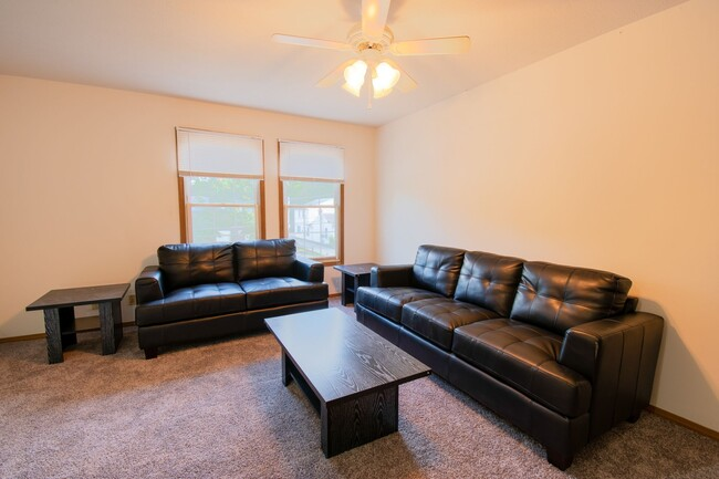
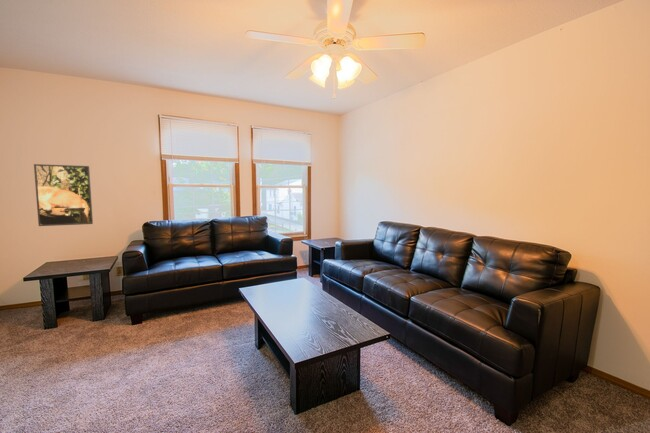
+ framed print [33,163,94,227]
